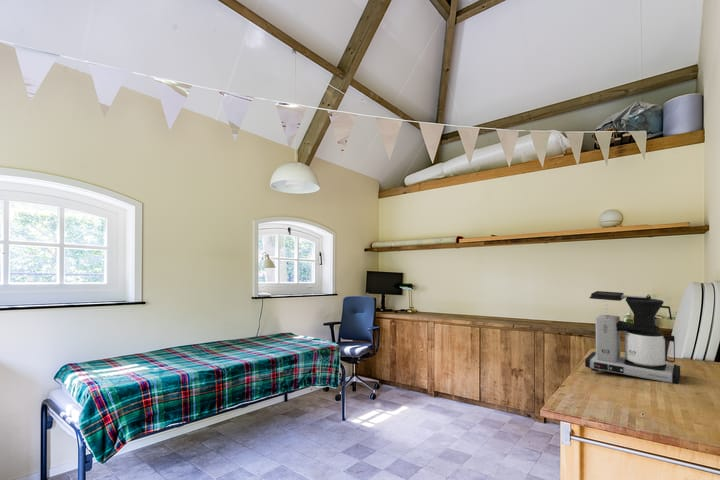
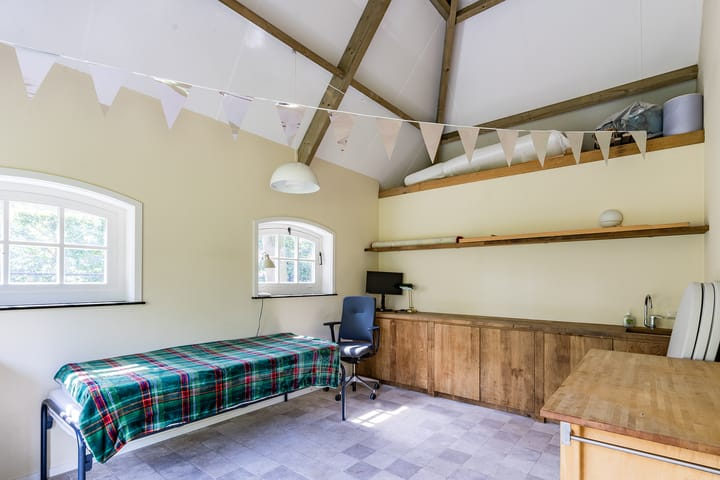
- coffee maker [584,290,681,385]
